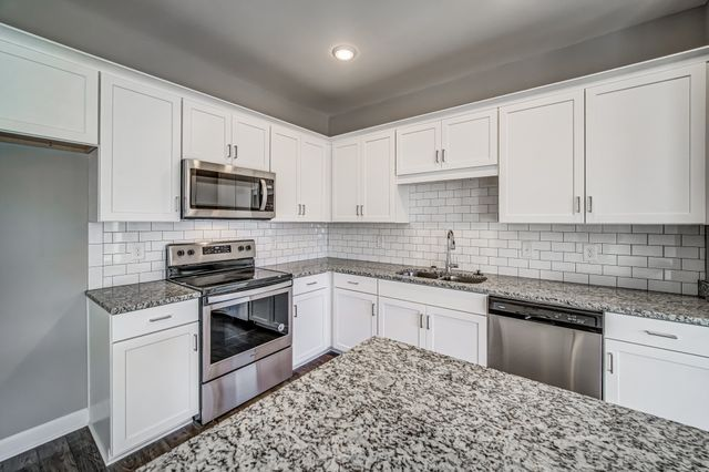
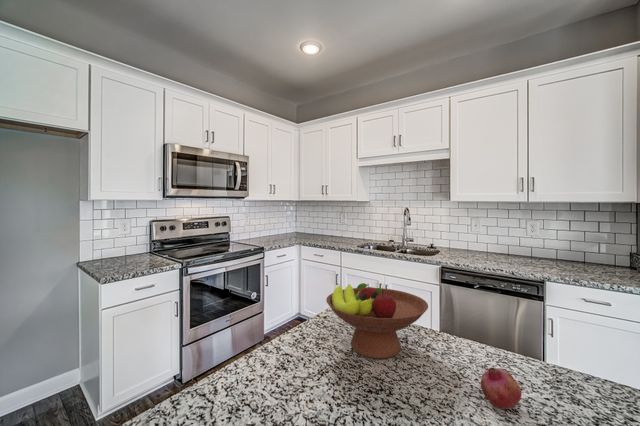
+ fruit bowl [325,282,429,360]
+ fruit [480,367,523,410]
